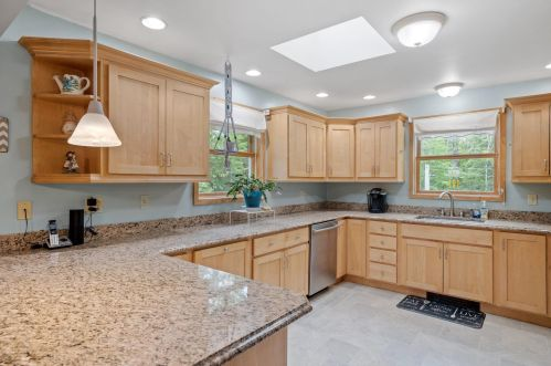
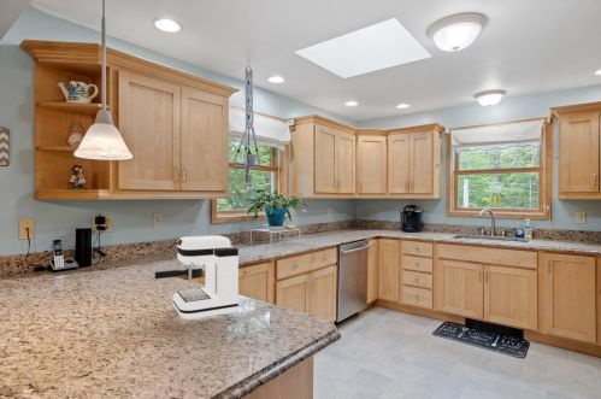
+ coffee maker [154,234,240,322]
